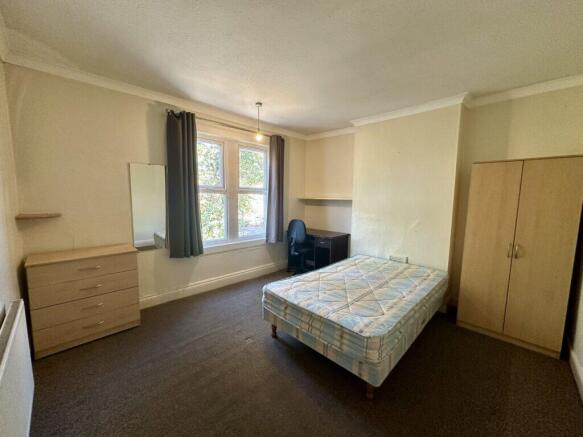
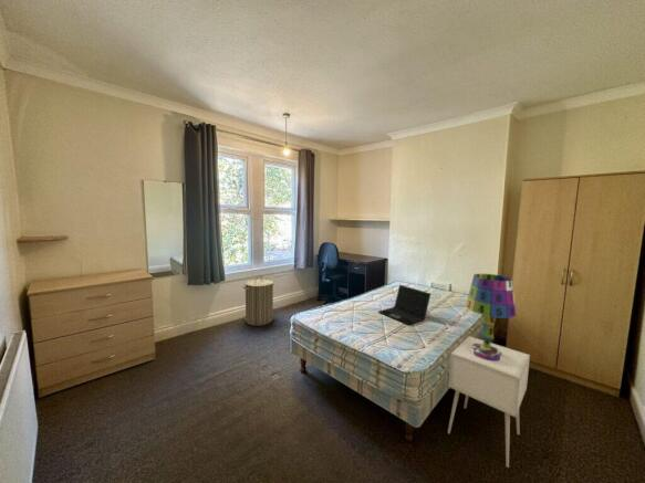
+ laptop [377,284,431,326]
+ table lamp [465,273,517,361]
+ laundry hamper [242,275,275,327]
+ nightstand [447,335,531,469]
